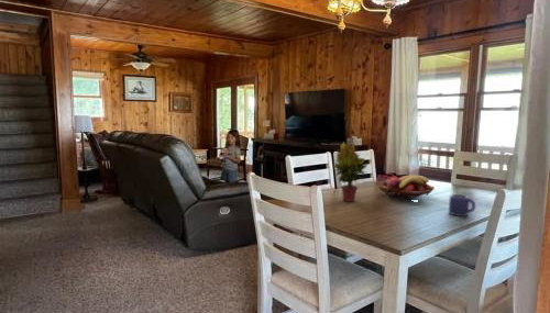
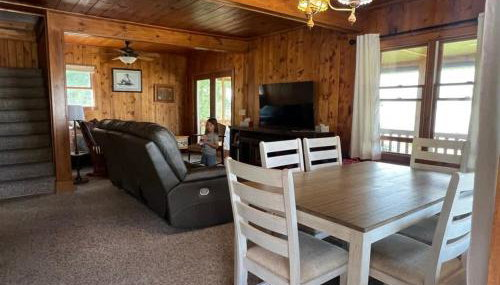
- fruit basket [377,174,436,202]
- potted plant [332,141,369,203]
- mug [448,193,476,217]
